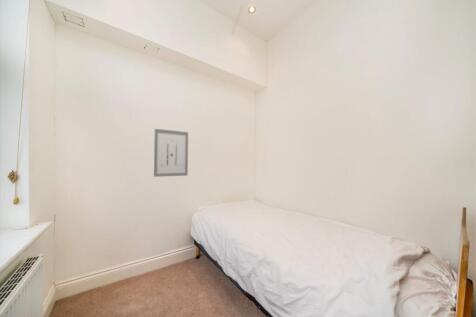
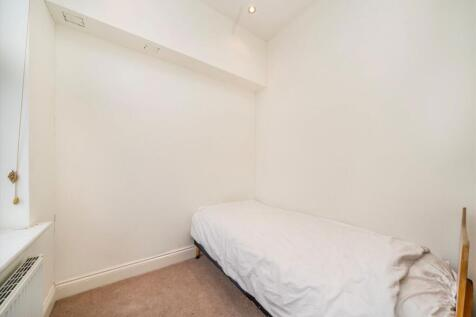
- wall art [153,128,189,178]
